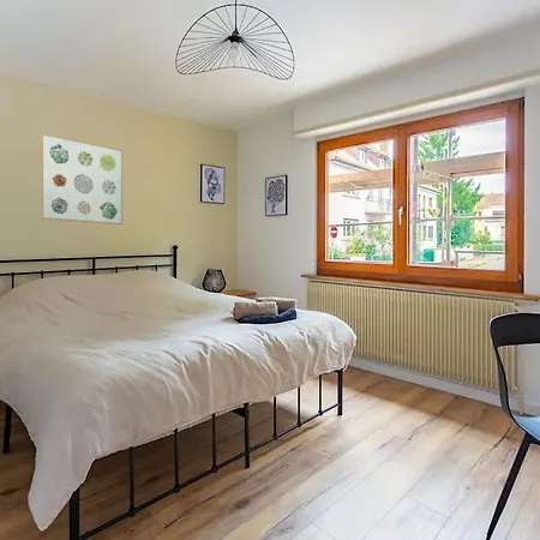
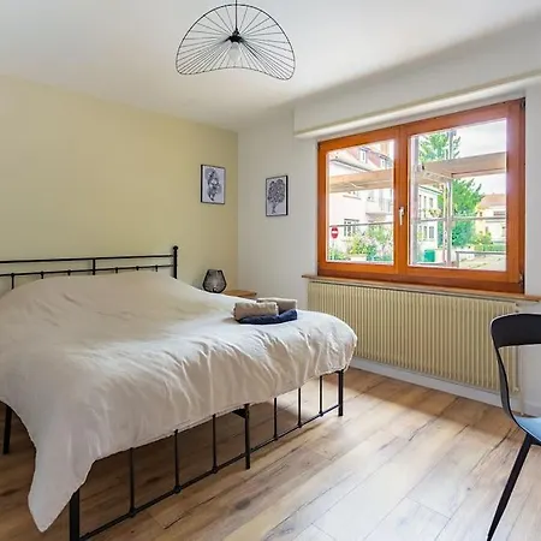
- wall art [40,133,124,226]
